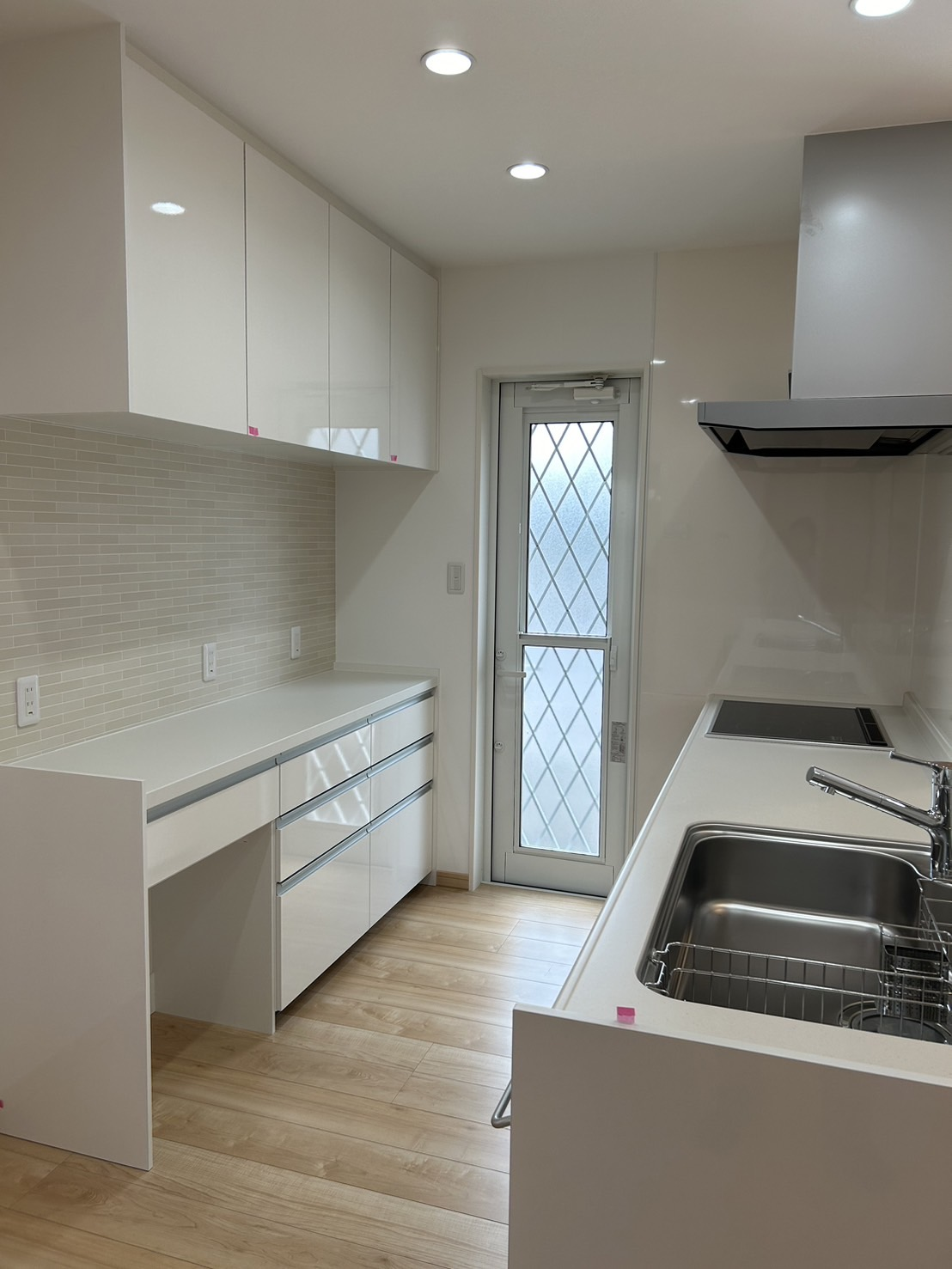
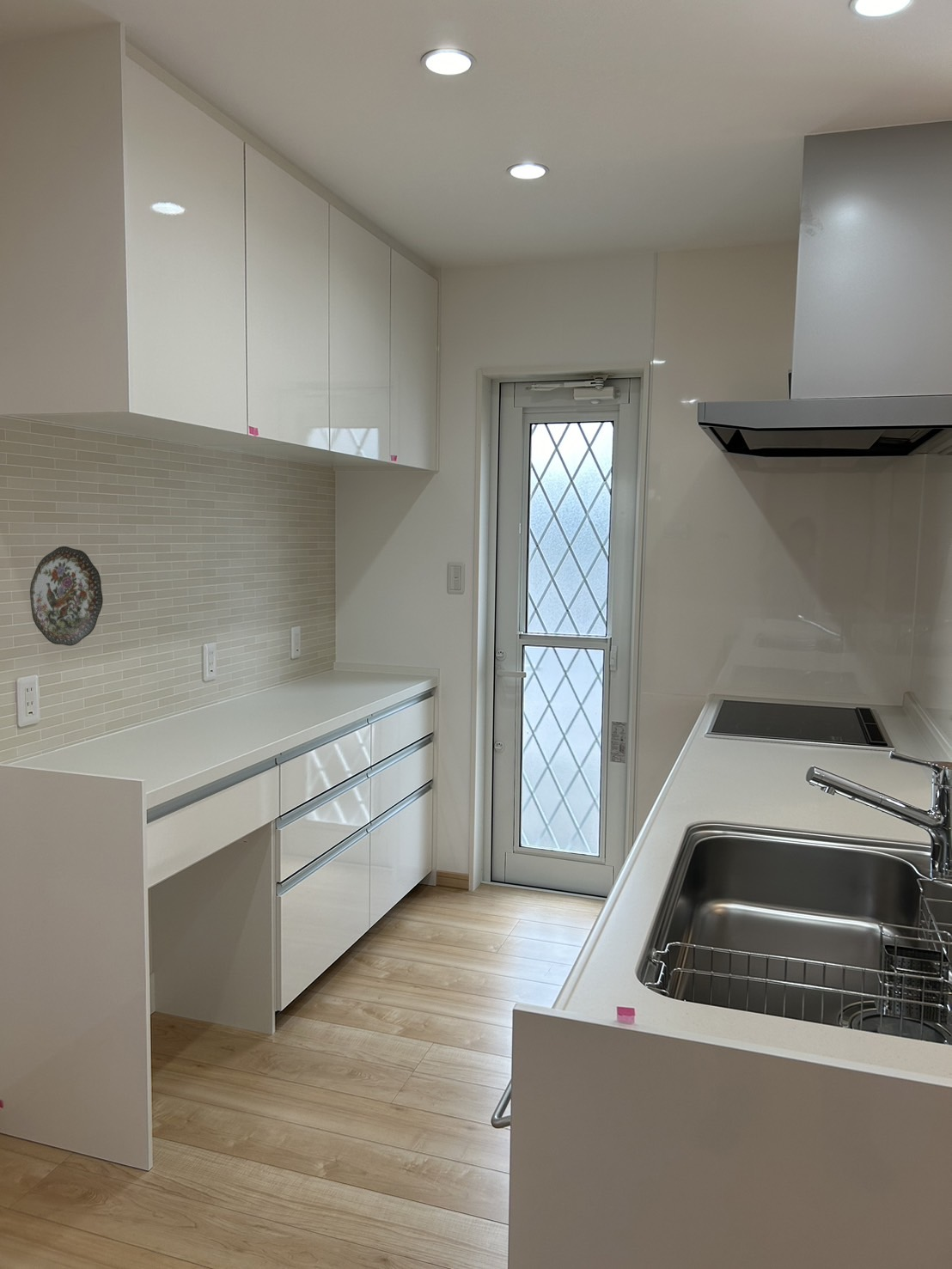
+ decorative plate [29,546,104,647]
